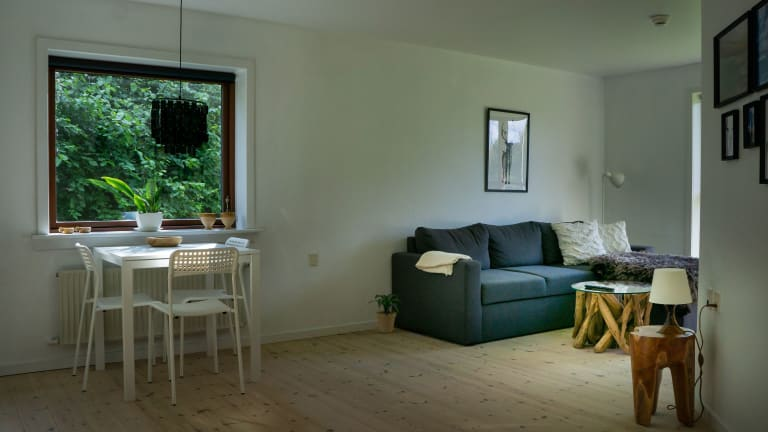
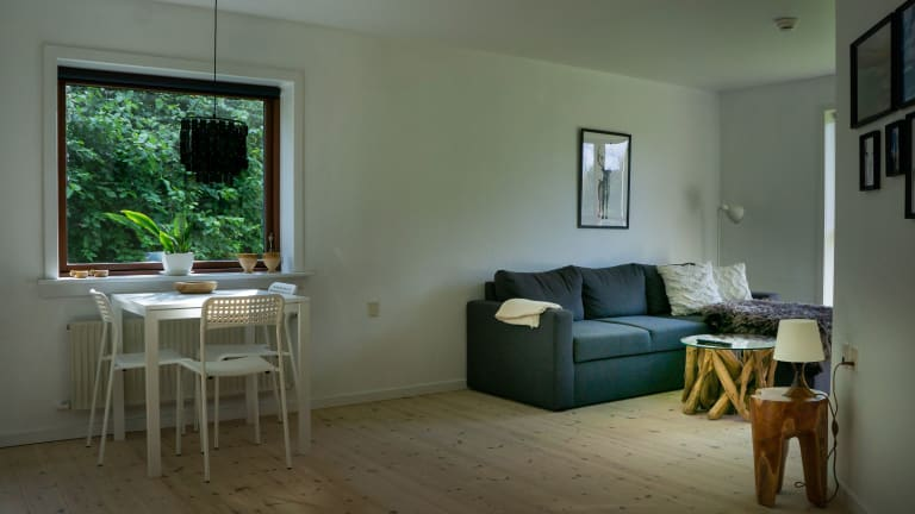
- potted plant [367,293,403,334]
